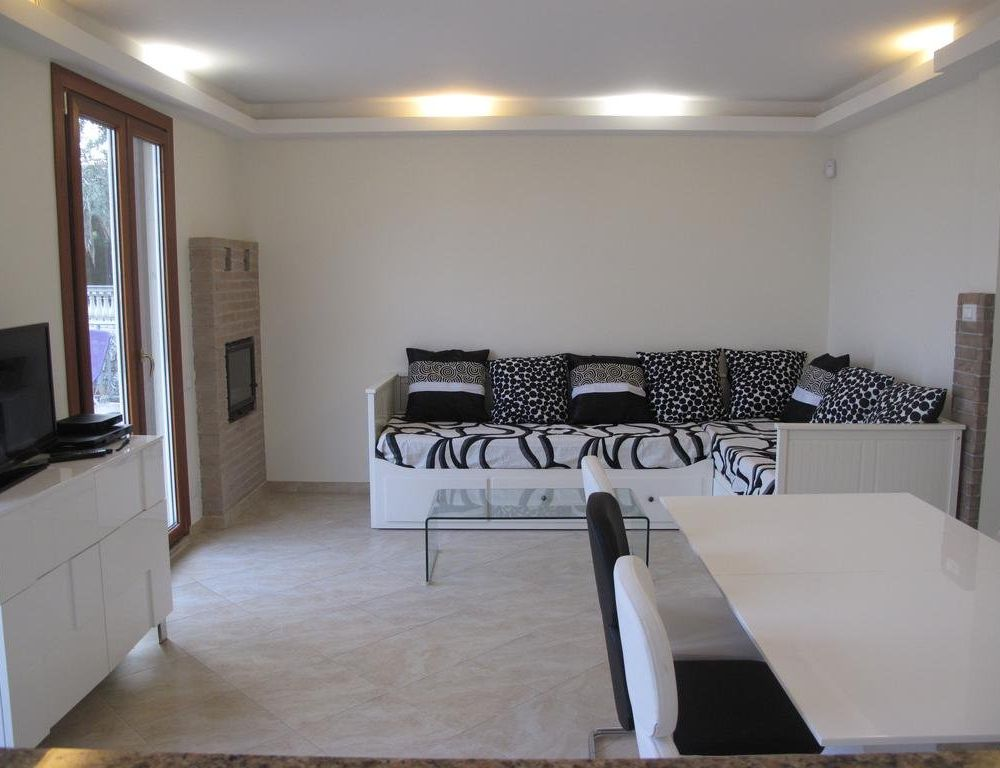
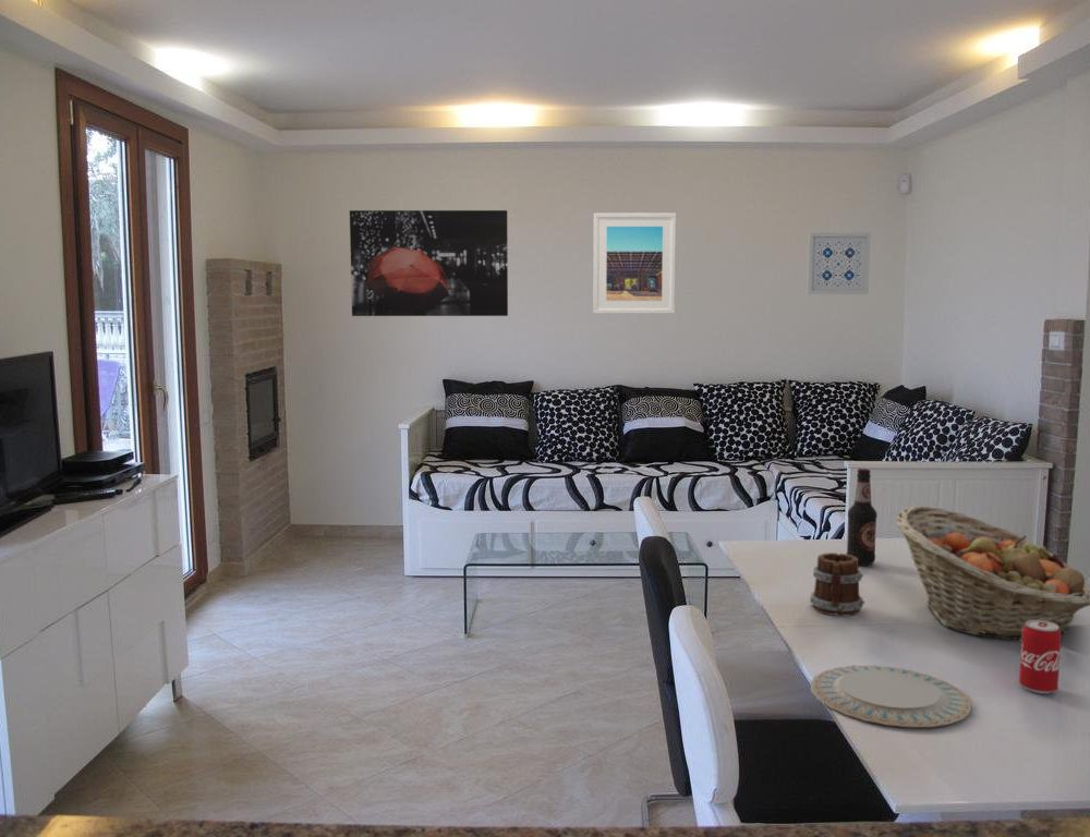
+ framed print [592,213,677,315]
+ chinaware [810,665,973,728]
+ wall art [806,232,871,295]
+ bottle [846,468,879,567]
+ fruit basket [895,505,1090,641]
+ beverage can [1018,620,1063,695]
+ wall art [349,209,509,317]
+ mug [809,551,865,617]
